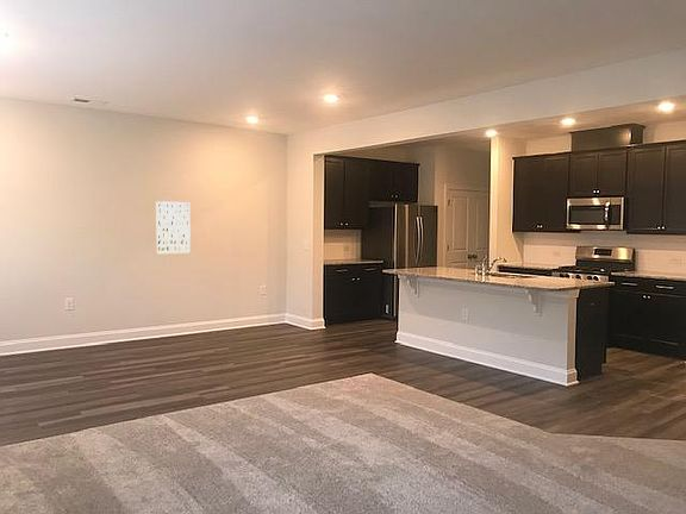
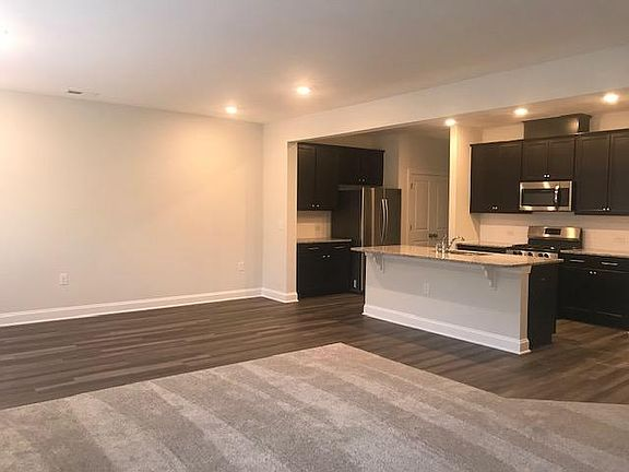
- wall art [155,200,192,255]
